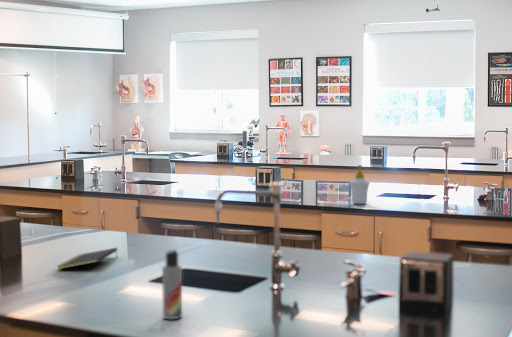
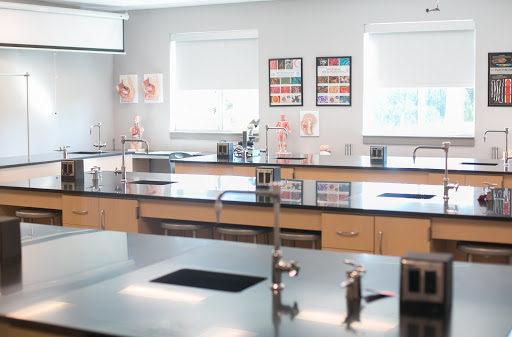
- notepad [57,247,118,270]
- lotion bottle [161,249,183,320]
- soap bottle [349,164,371,205]
